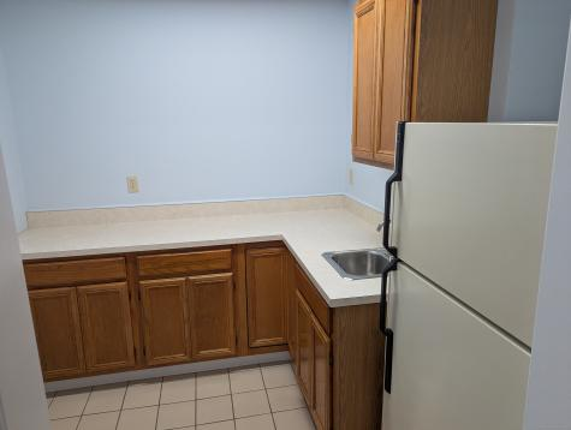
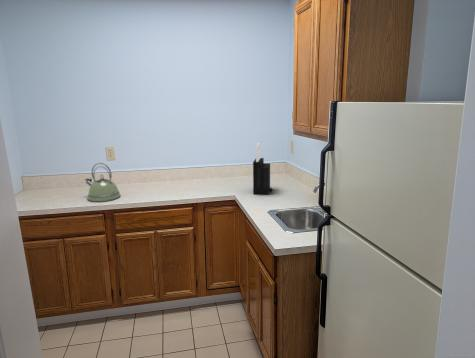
+ knife block [252,142,273,196]
+ kettle [84,162,122,203]
